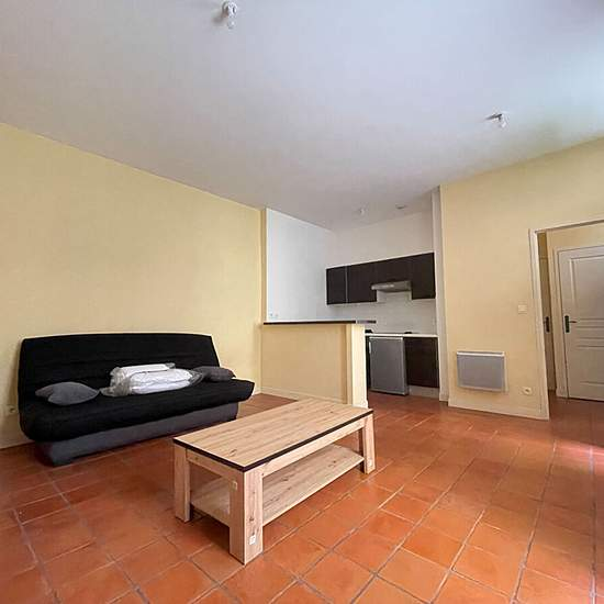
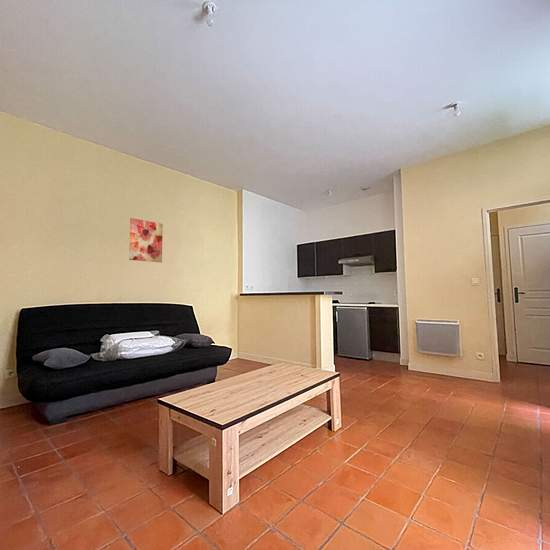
+ wall art [128,217,164,263]
